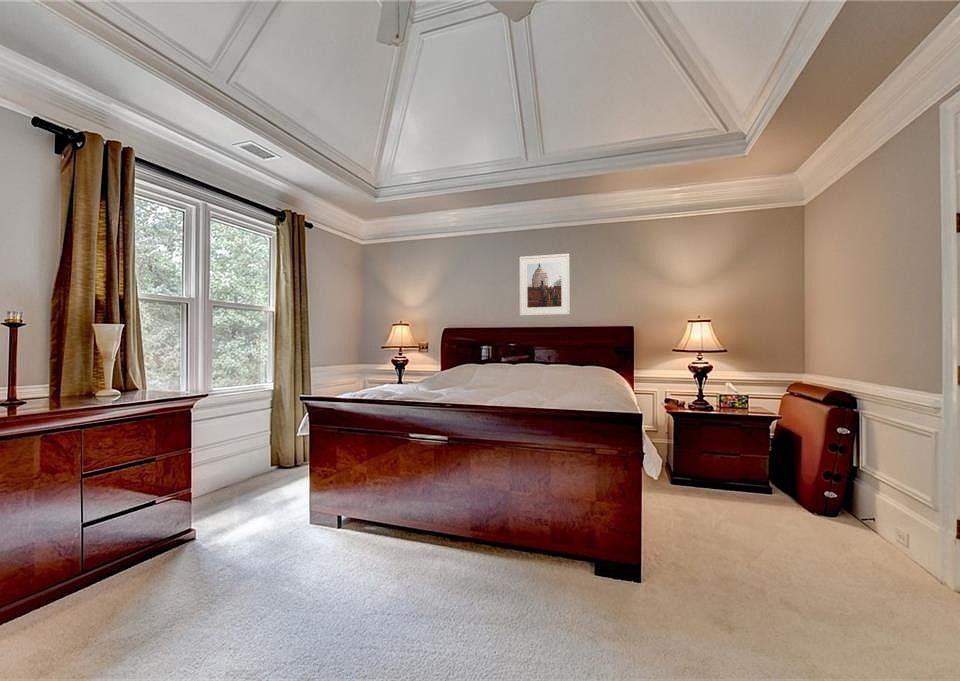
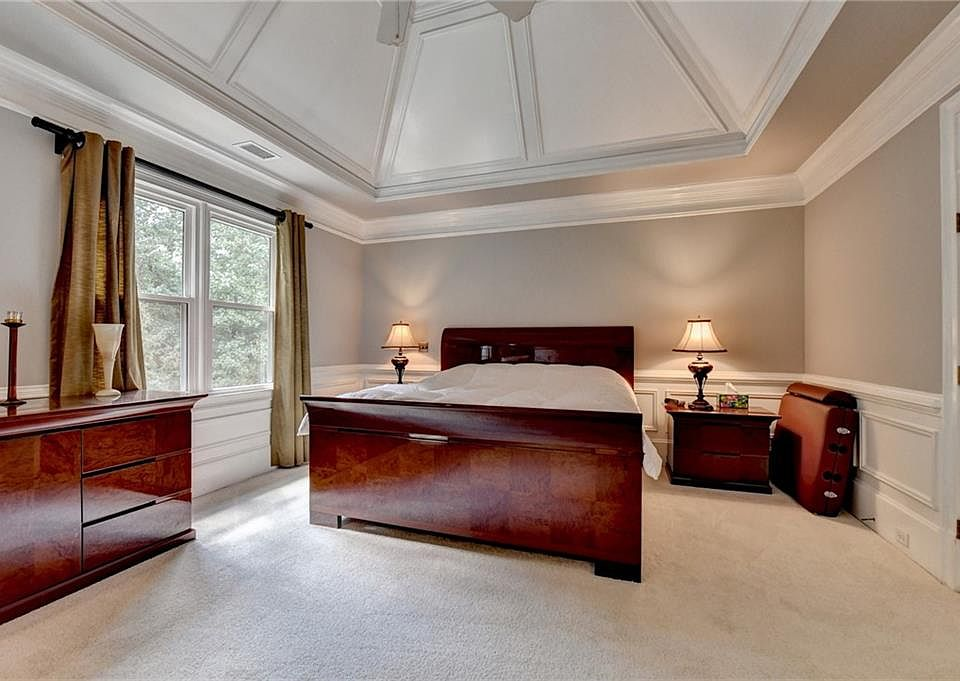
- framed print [519,253,571,317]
